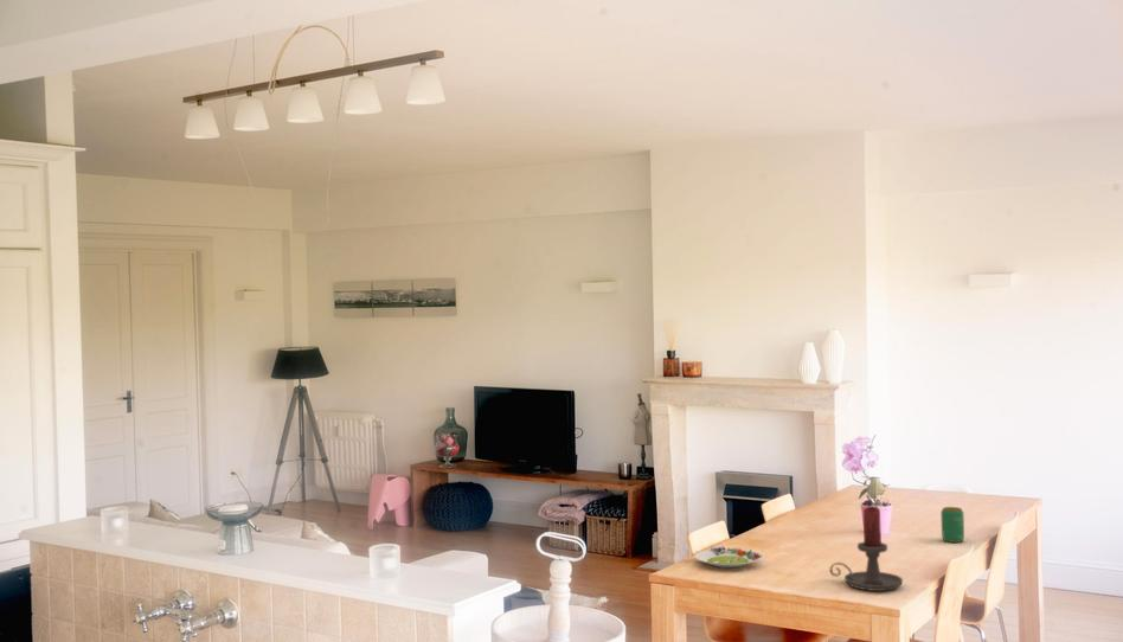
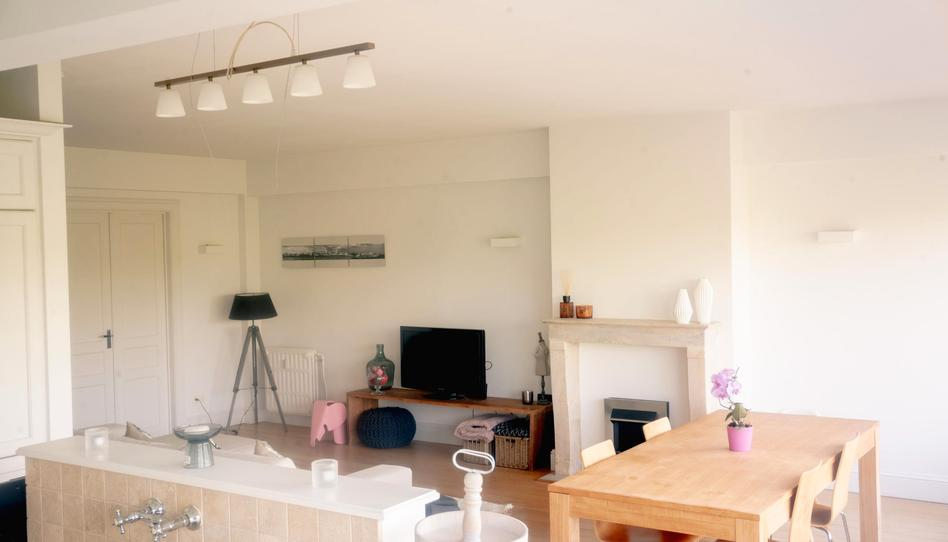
- beverage can [939,506,965,544]
- candle holder [828,505,904,592]
- salad plate [693,546,764,569]
